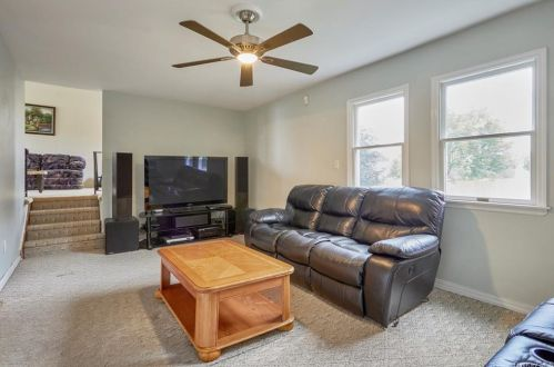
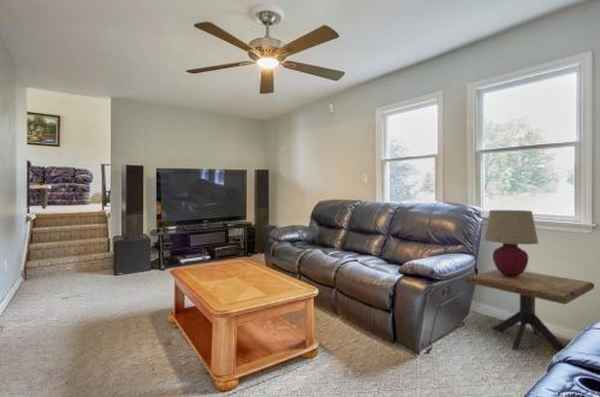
+ side table [465,268,595,351]
+ table lamp [482,209,540,277]
